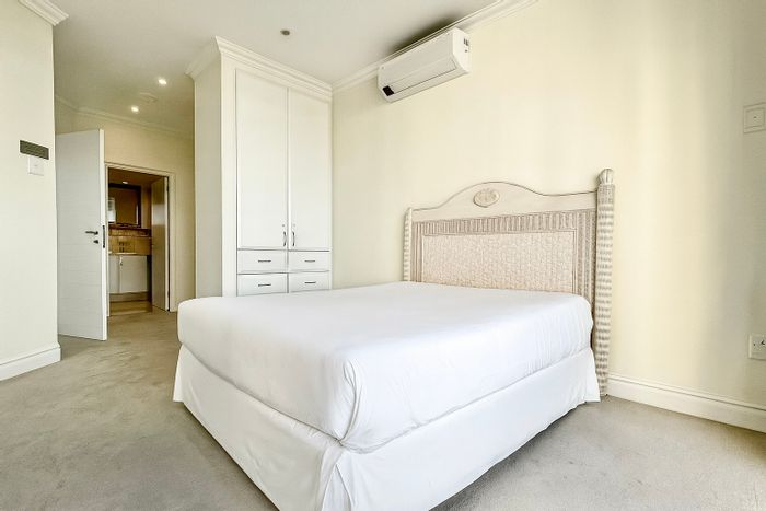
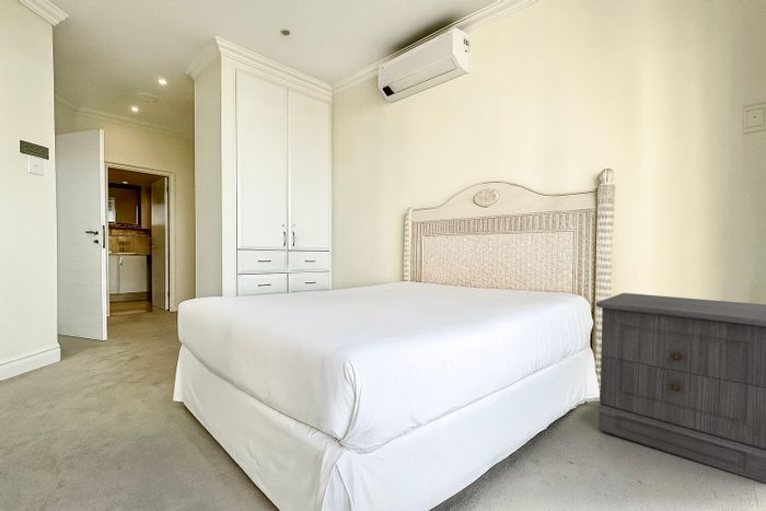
+ nightstand [595,292,766,485]
